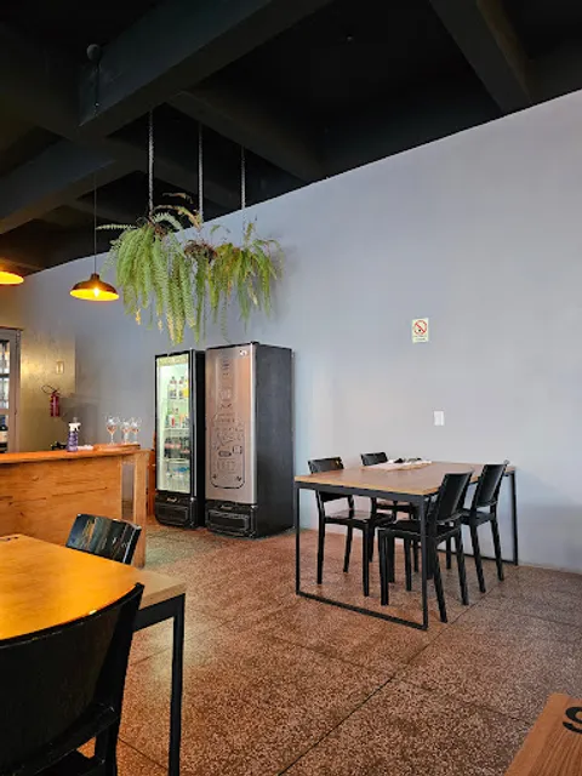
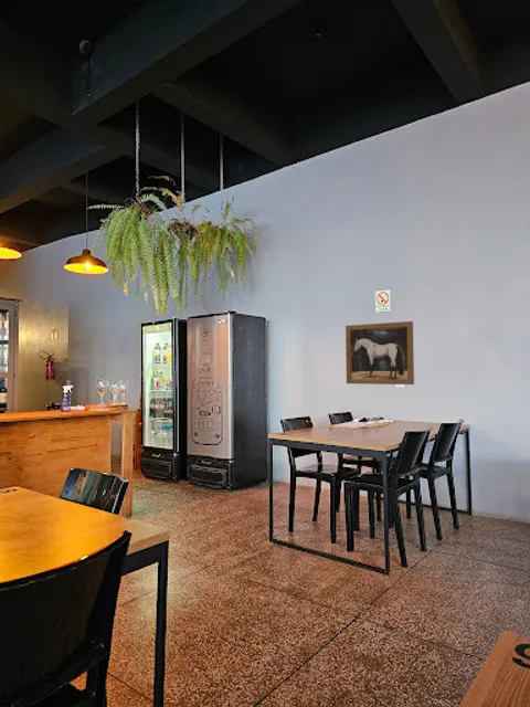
+ wall art [344,320,415,386]
